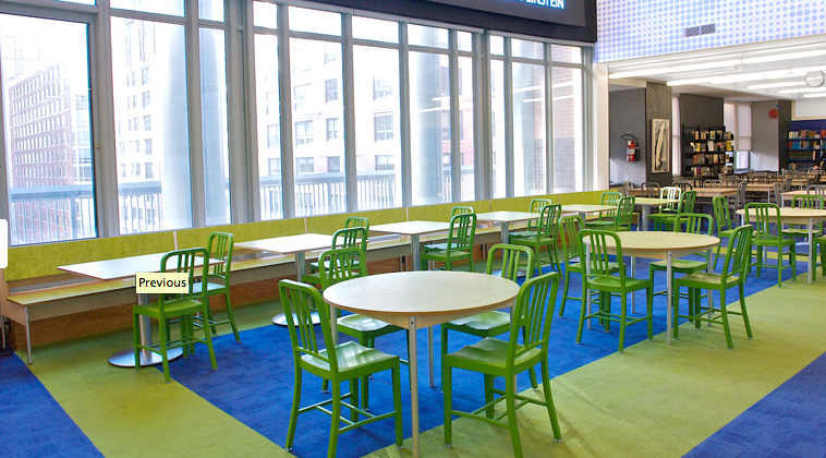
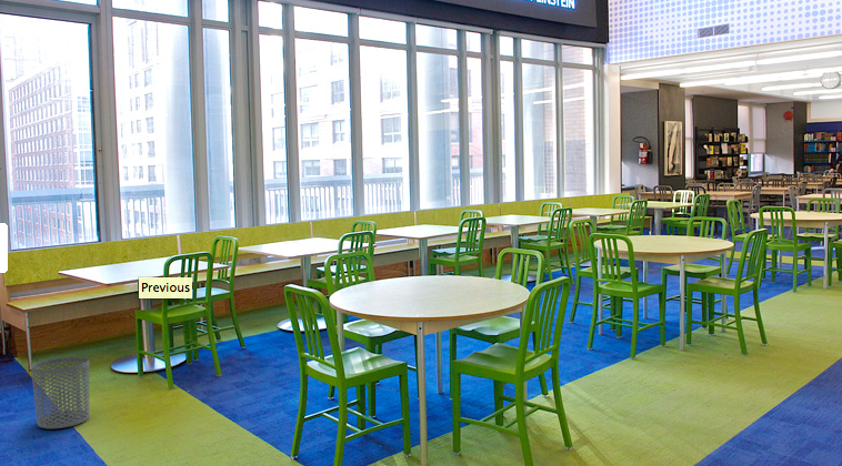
+ waste bin [30,356,91,429]
